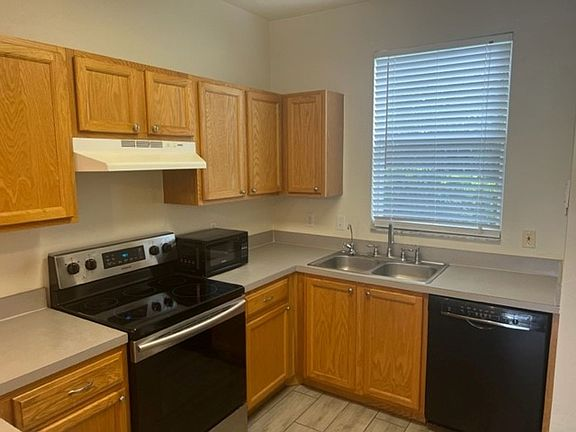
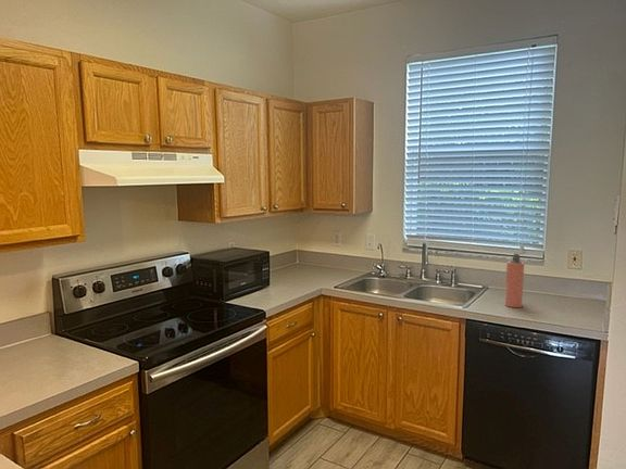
+ spray bottle [504,253,525,308]
